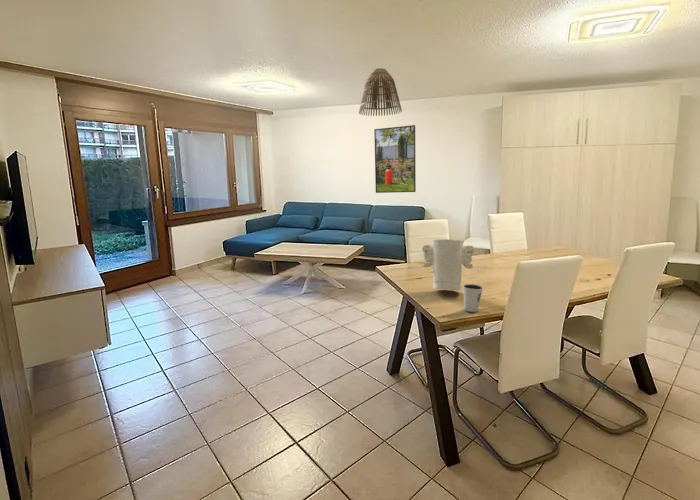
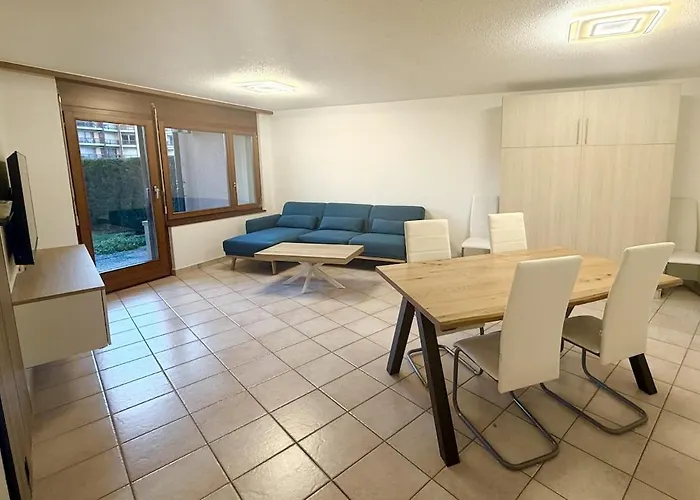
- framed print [373,124,417,194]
- decorative vase [421,238,476,291]
- lamp shade [358,67,403,117]
- dixie cup [462,283,484,313]
